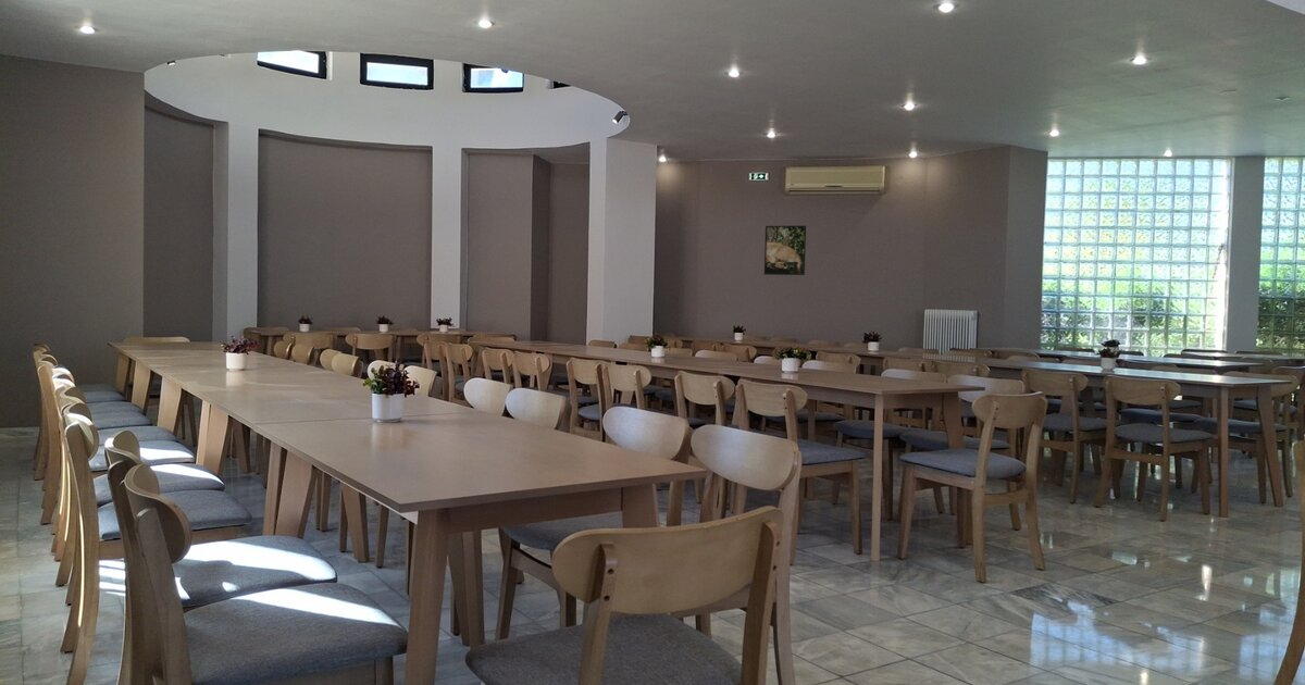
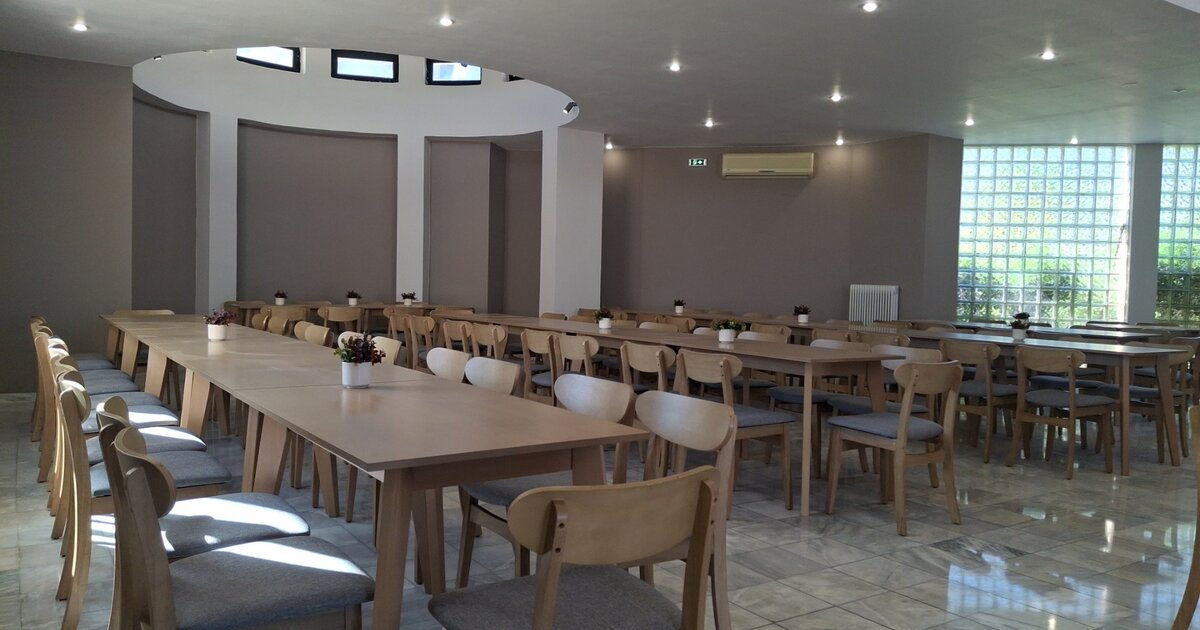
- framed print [763,224,807,276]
